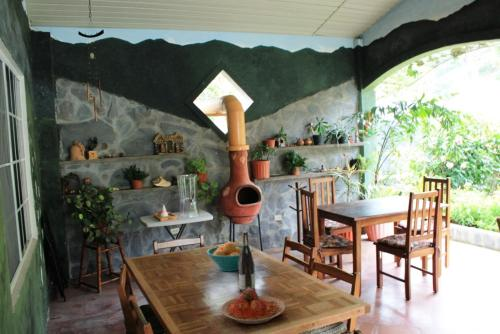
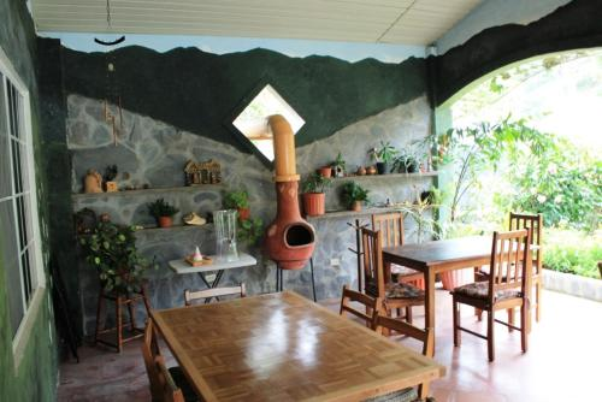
- fruit bowl [205,241,254,272]
- wine bottle [238,230,256,293]
- plate [220,290,286,325]
